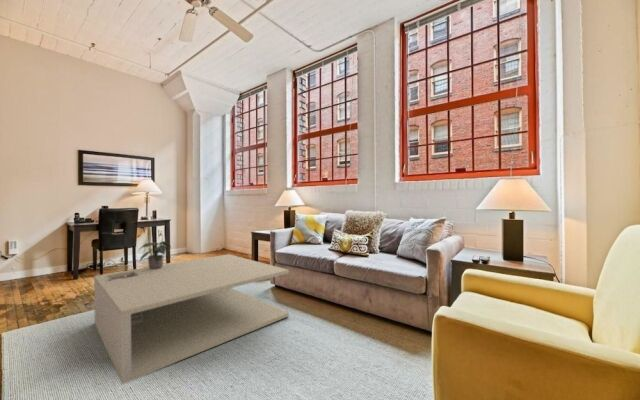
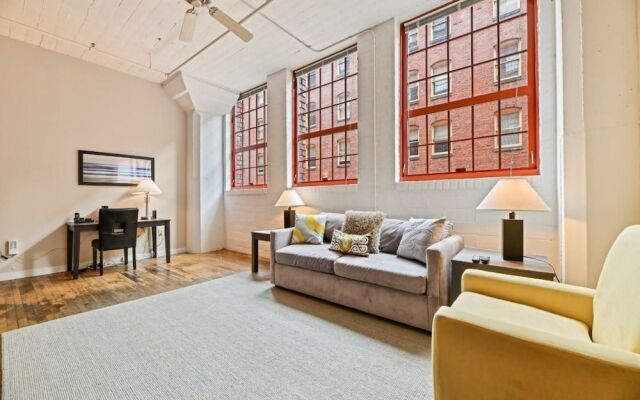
- potted plant [137,240,172,269]
- coffee table [93,253,290,385]
